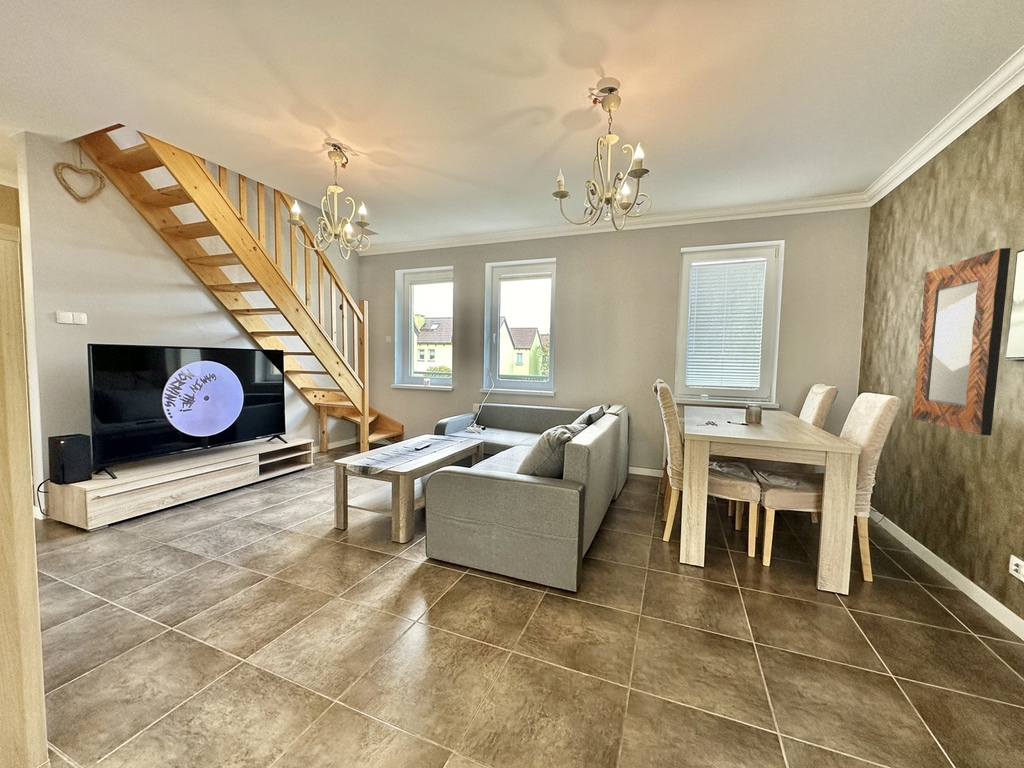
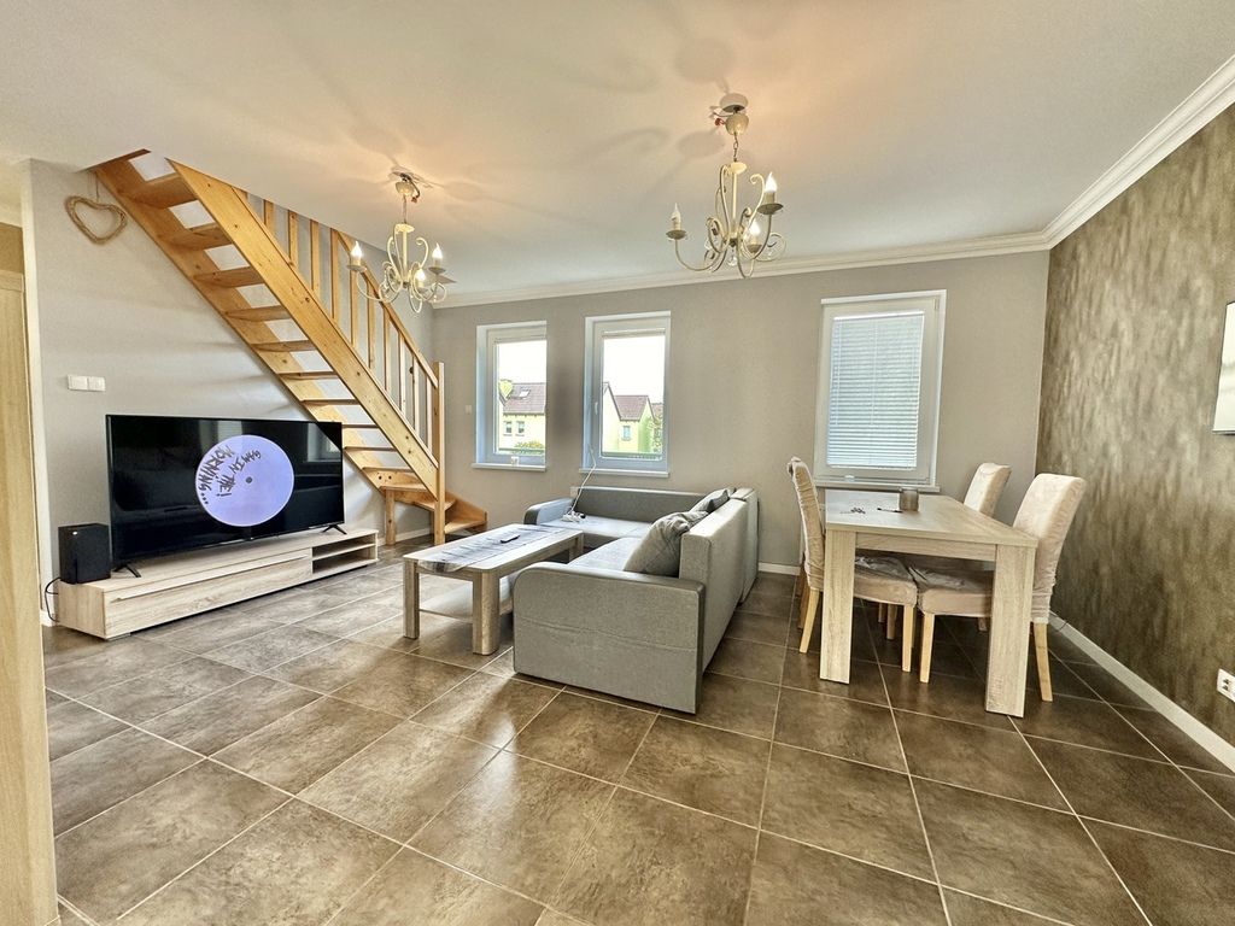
- home mirror [912,247,1012,436]
